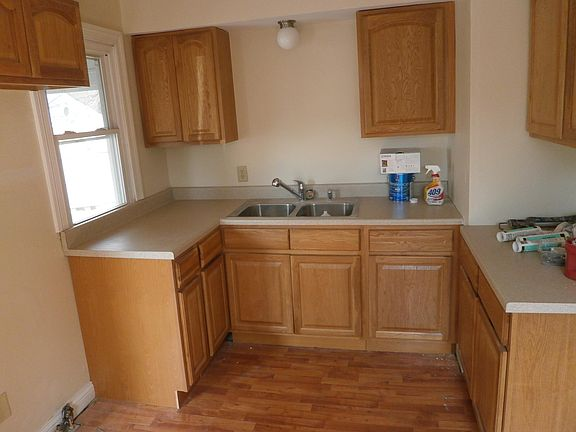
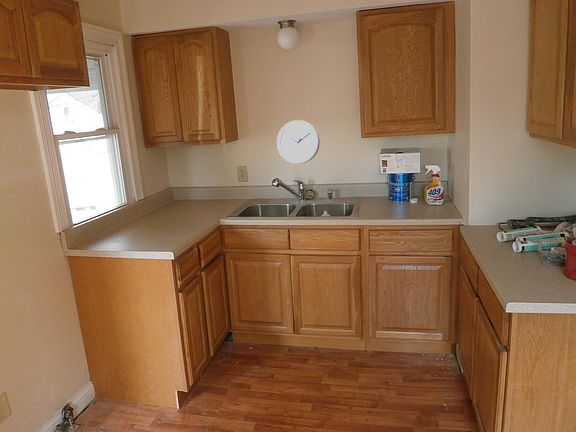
+ wall clock [276,119,321,165]
